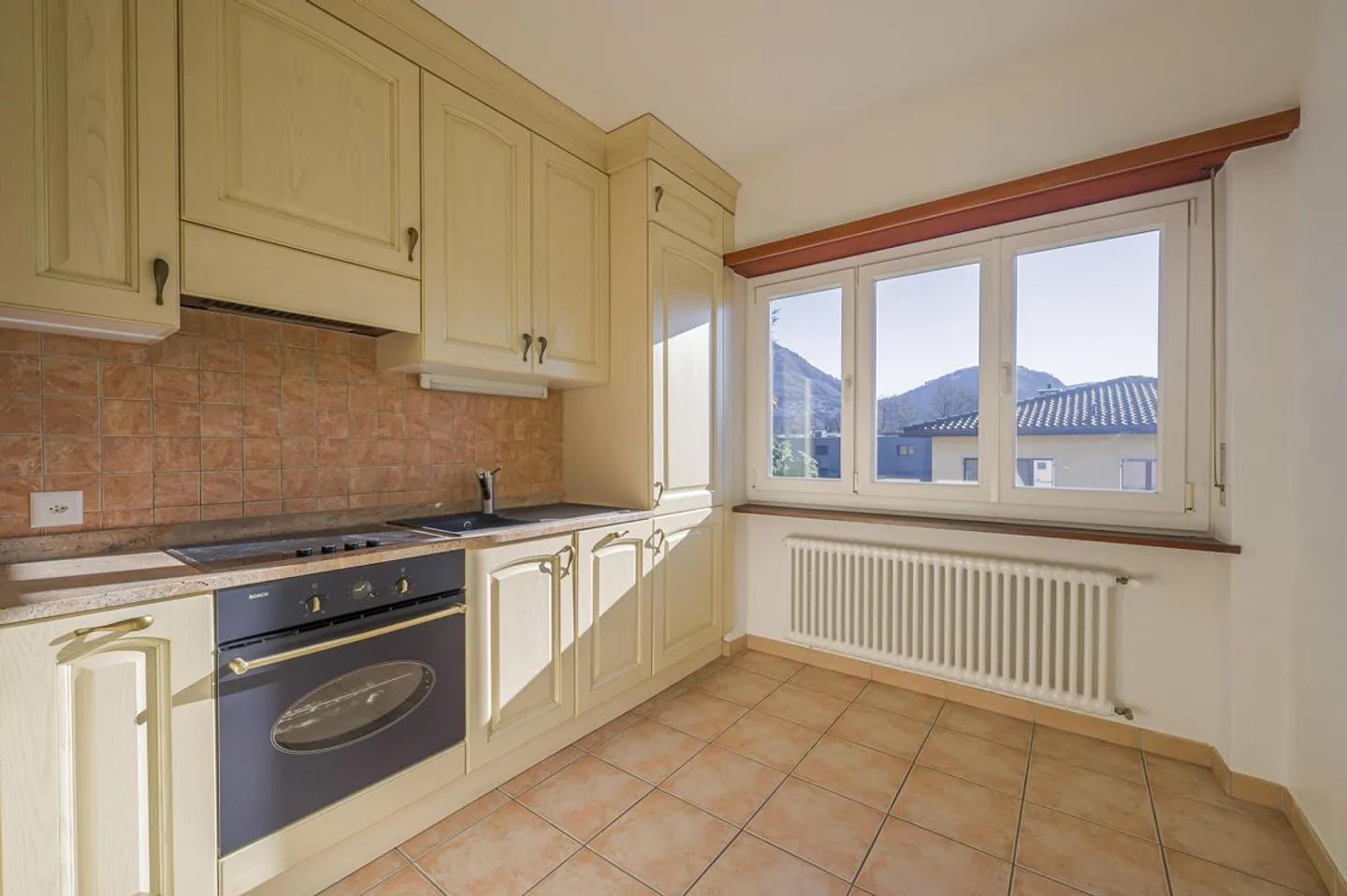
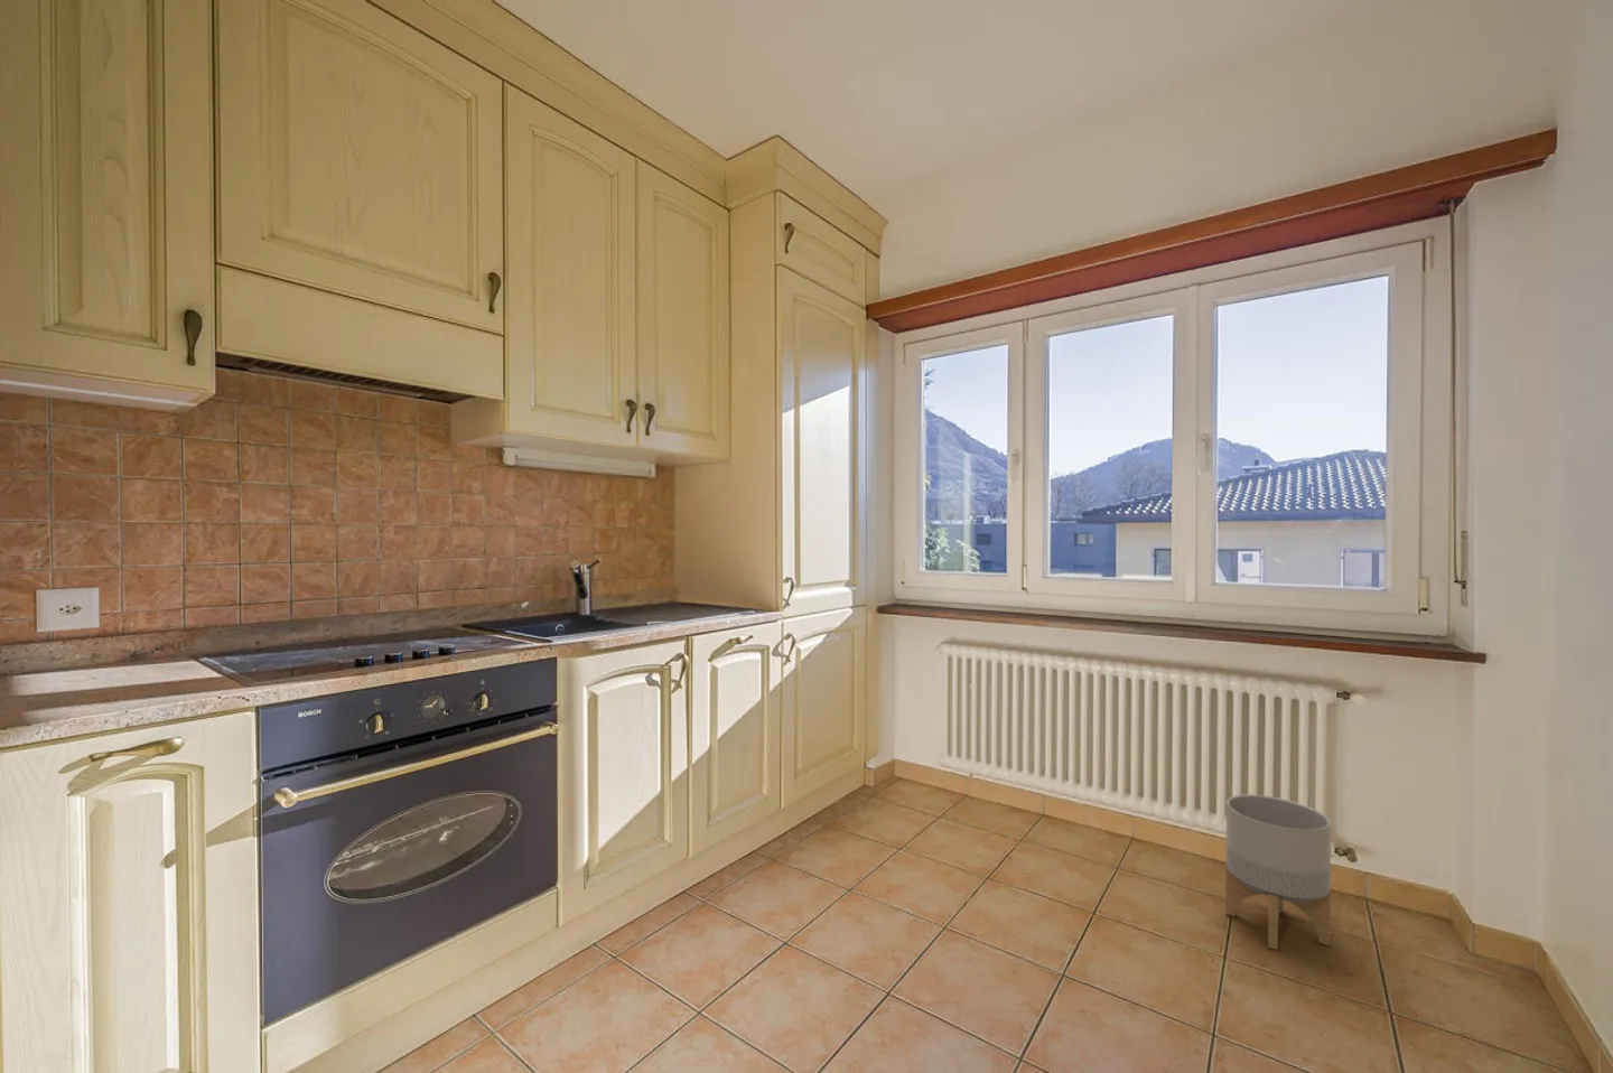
+ planter [1224,793,1332,951]
